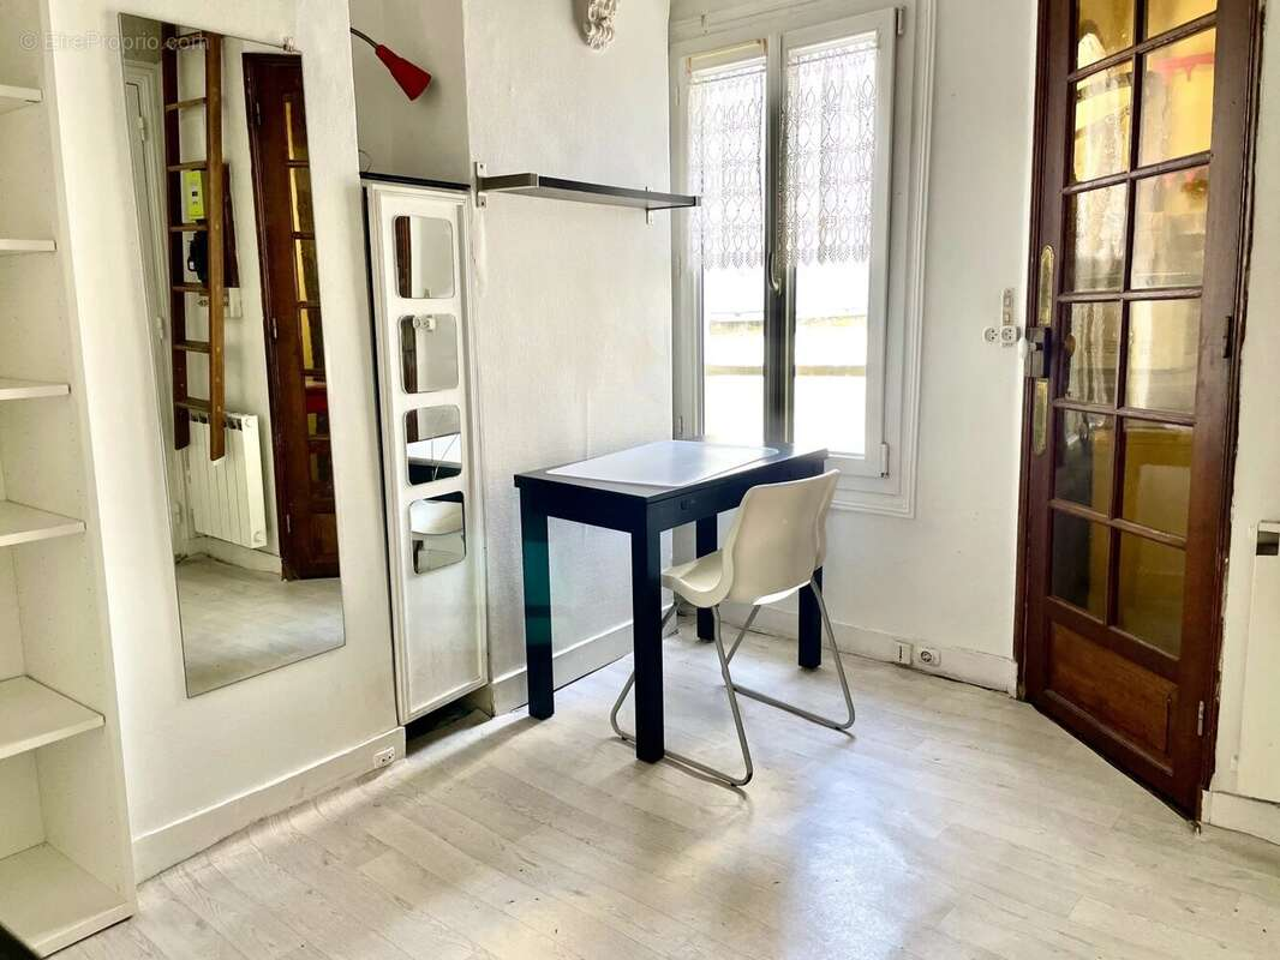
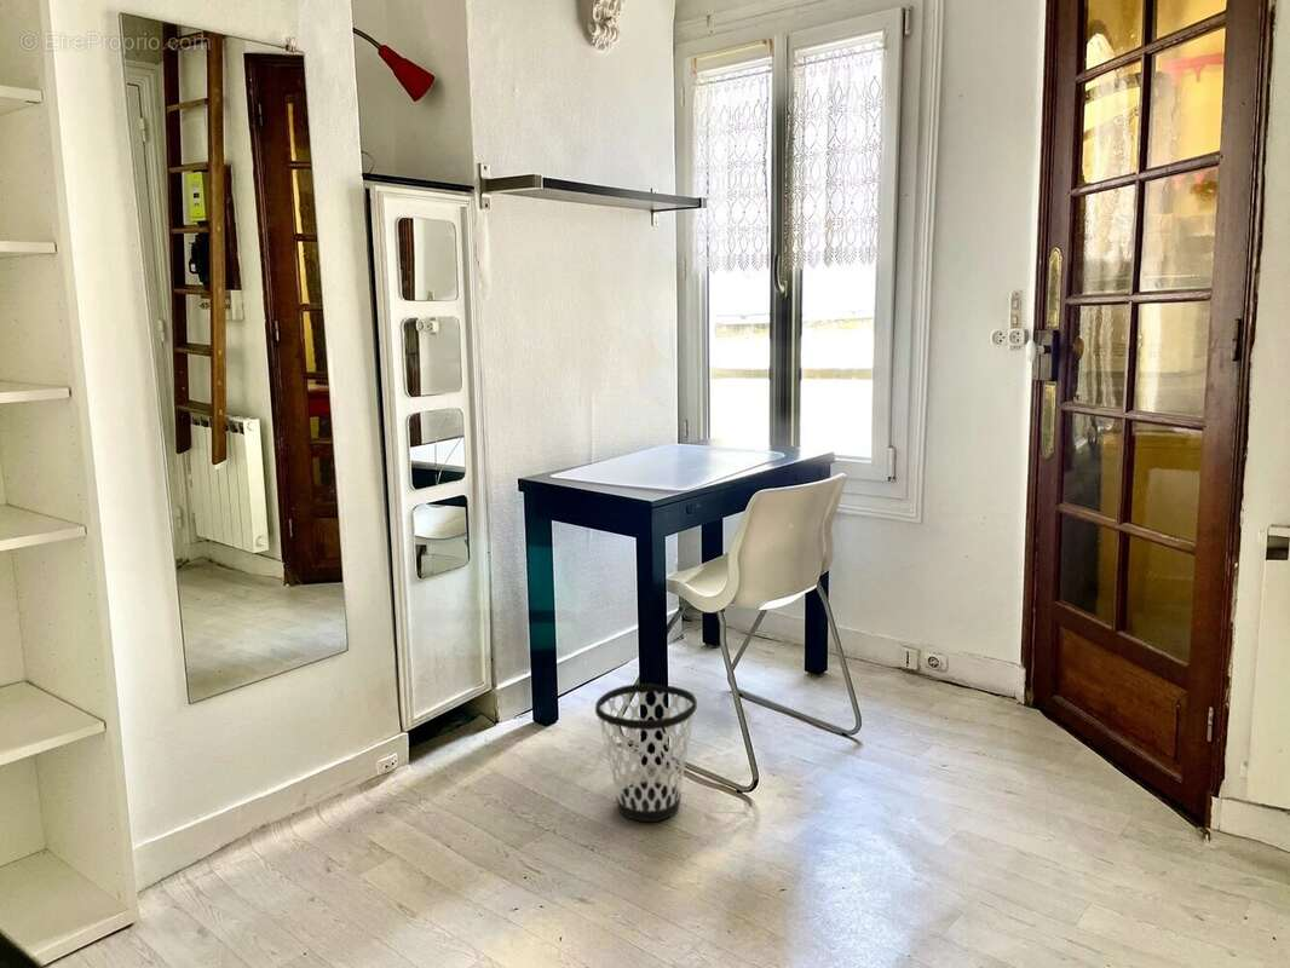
+ wastebasket [594,682,698,823]
